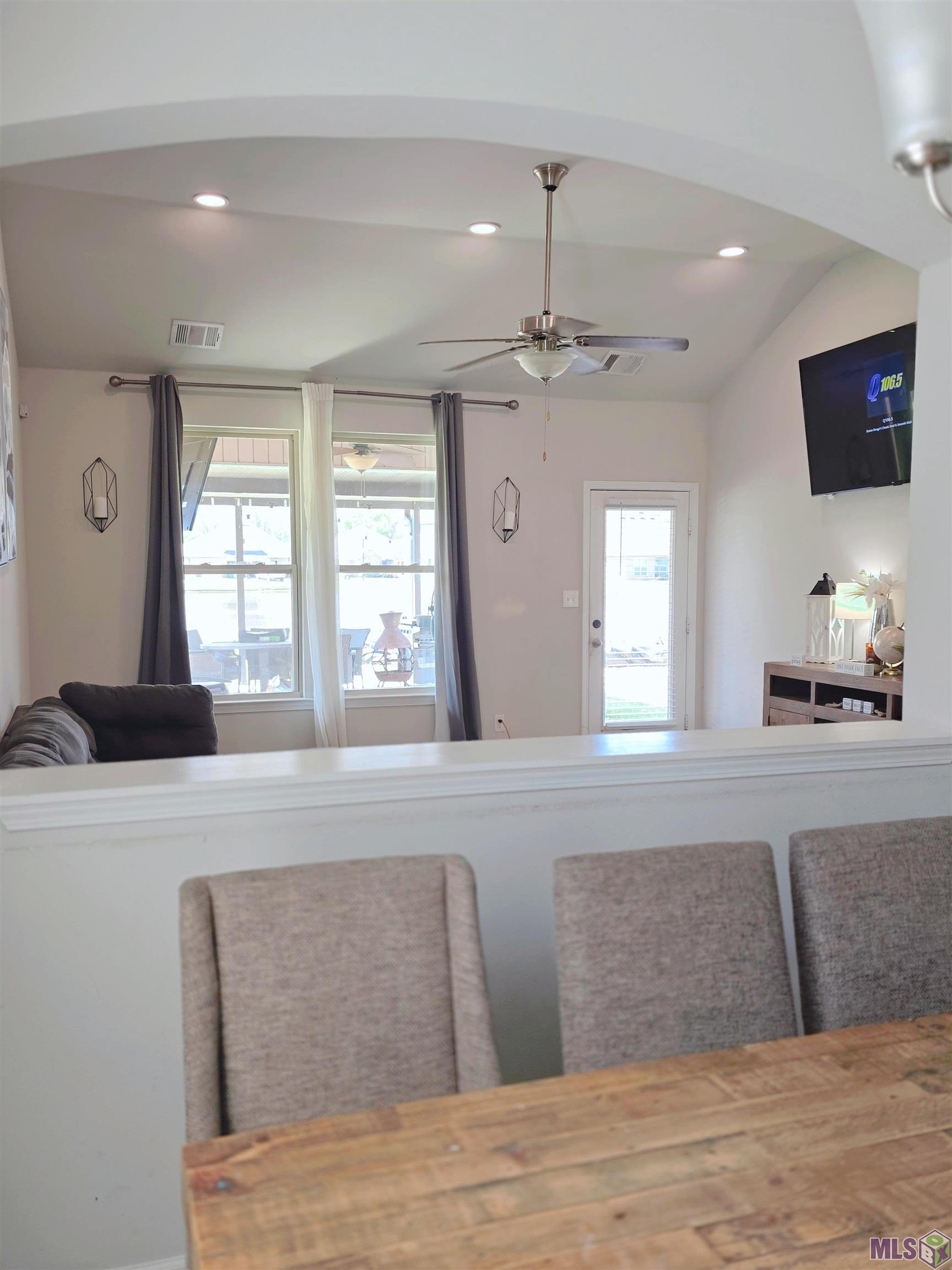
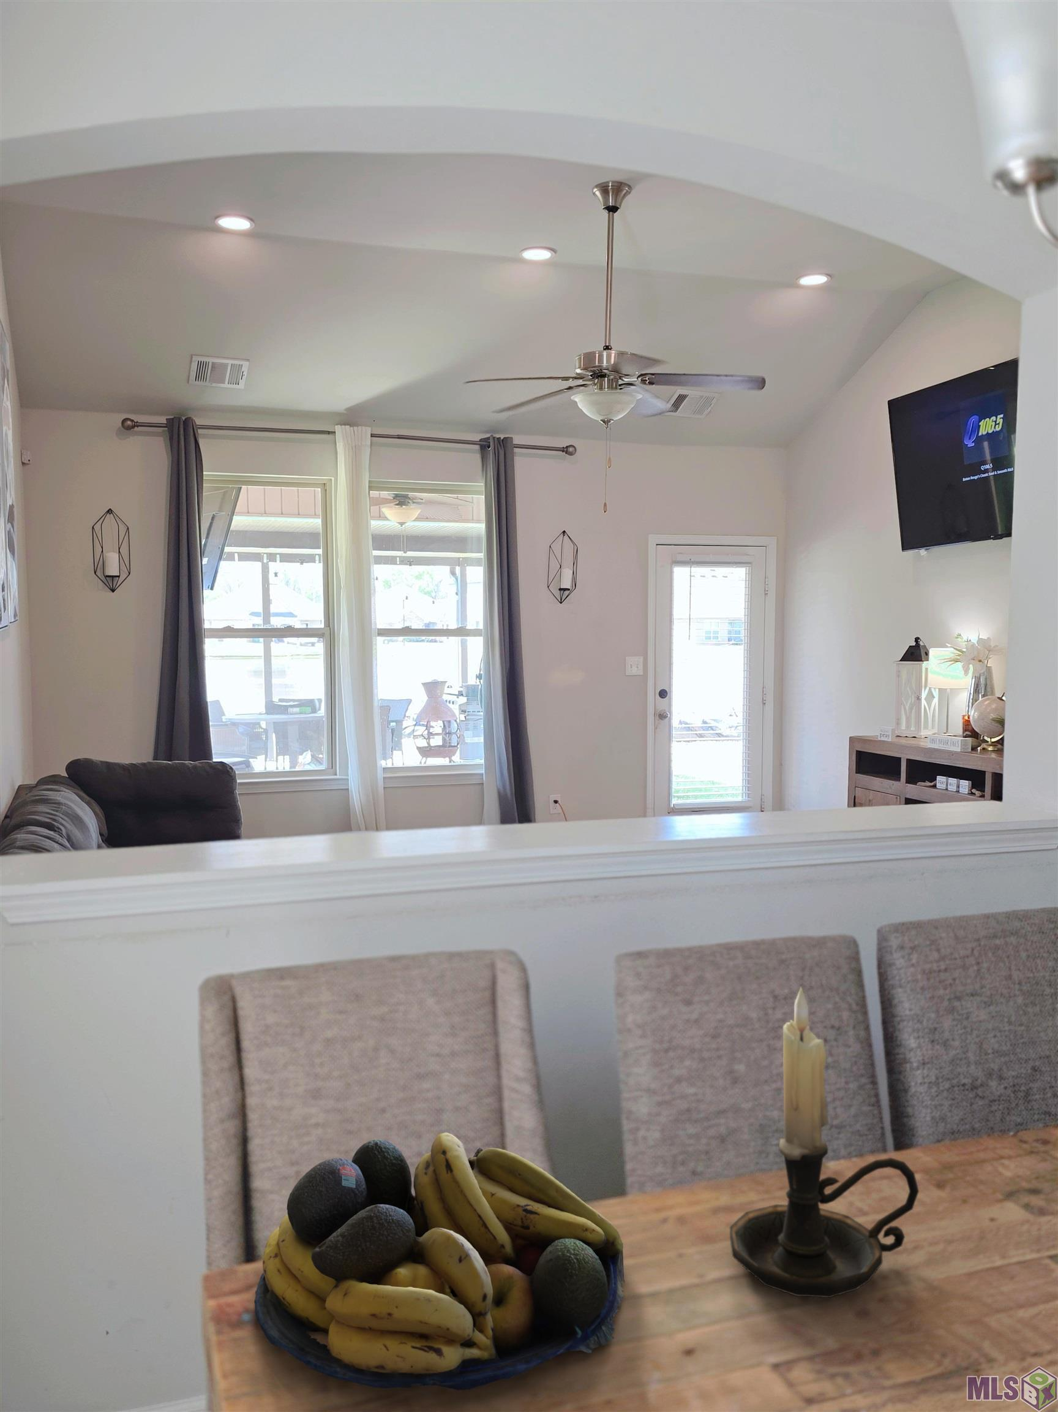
+ fruit bowl [253,1132,626,1391]
+ candle holder [729,985,919,1297]
